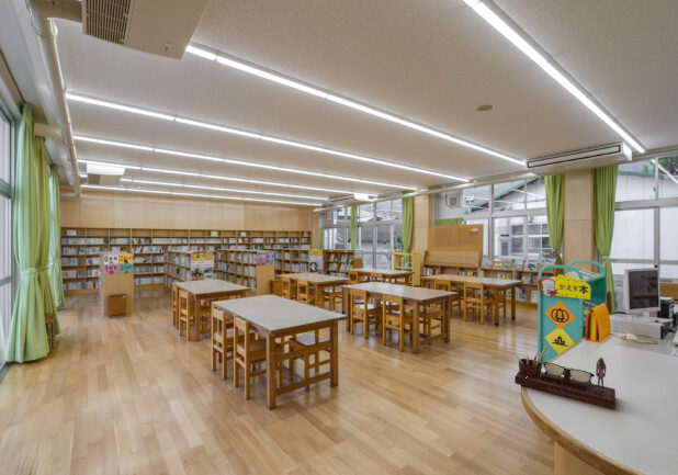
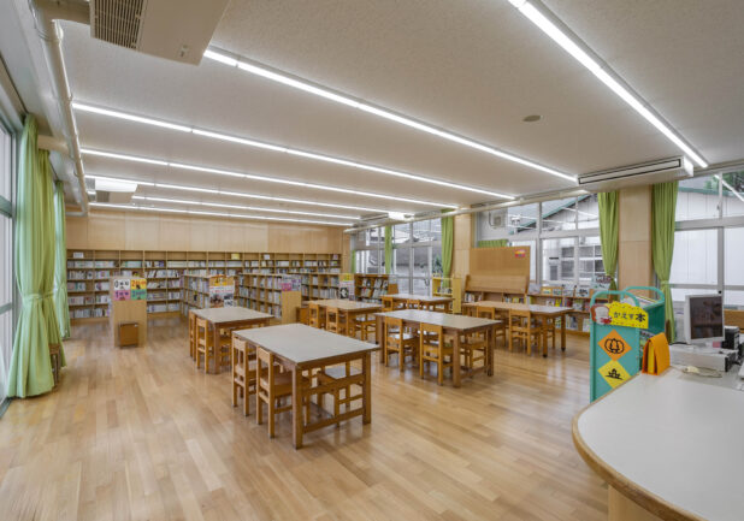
- desk organizer [509,344,617,410]
